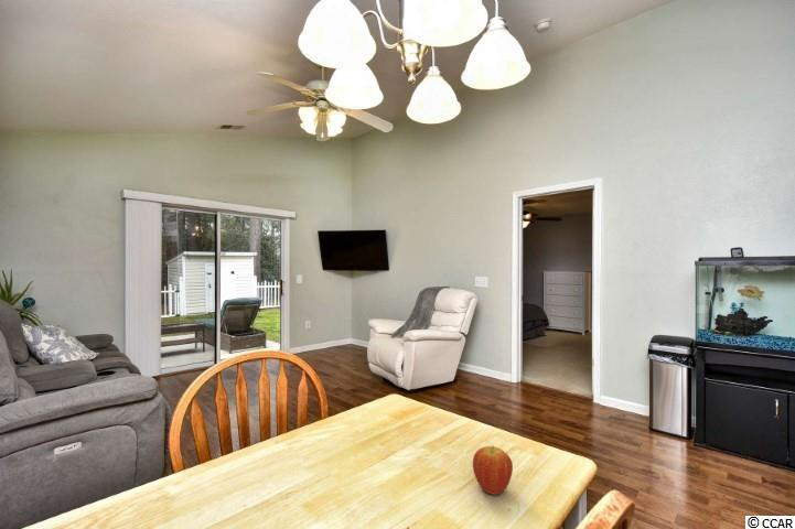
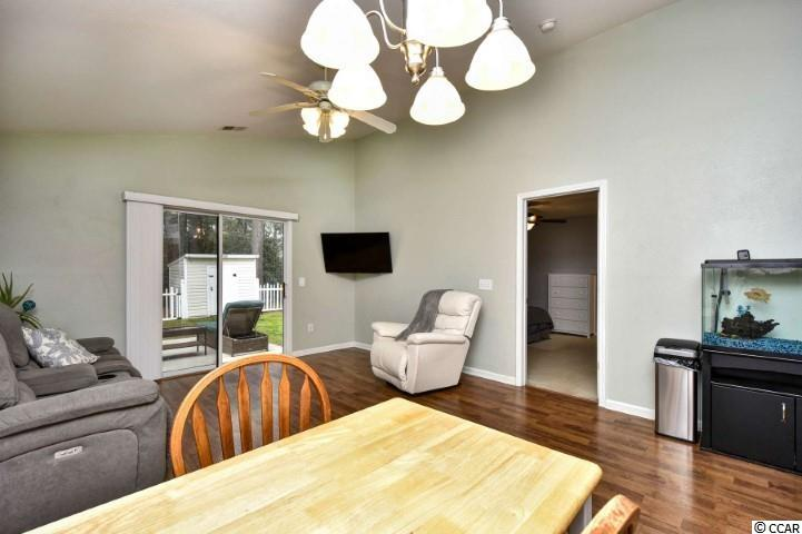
- fruit [472,444,514,496]
